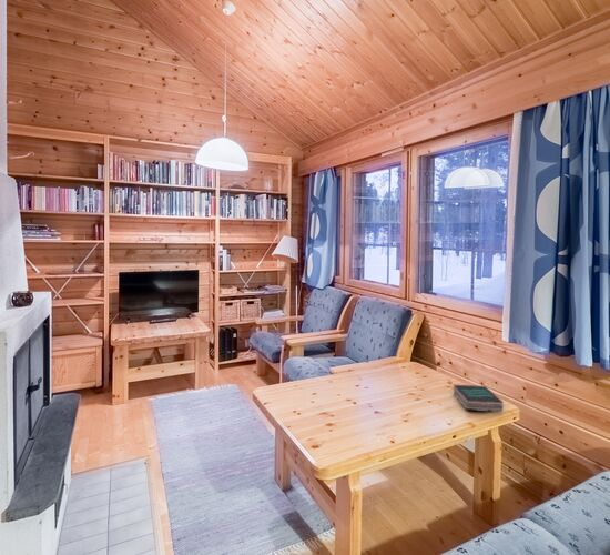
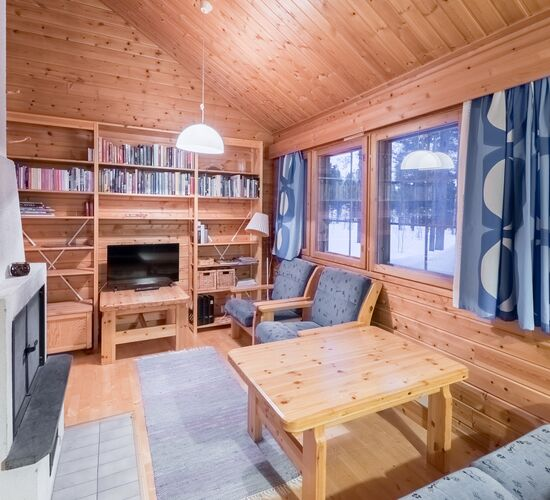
- book [453,384,505,413]
